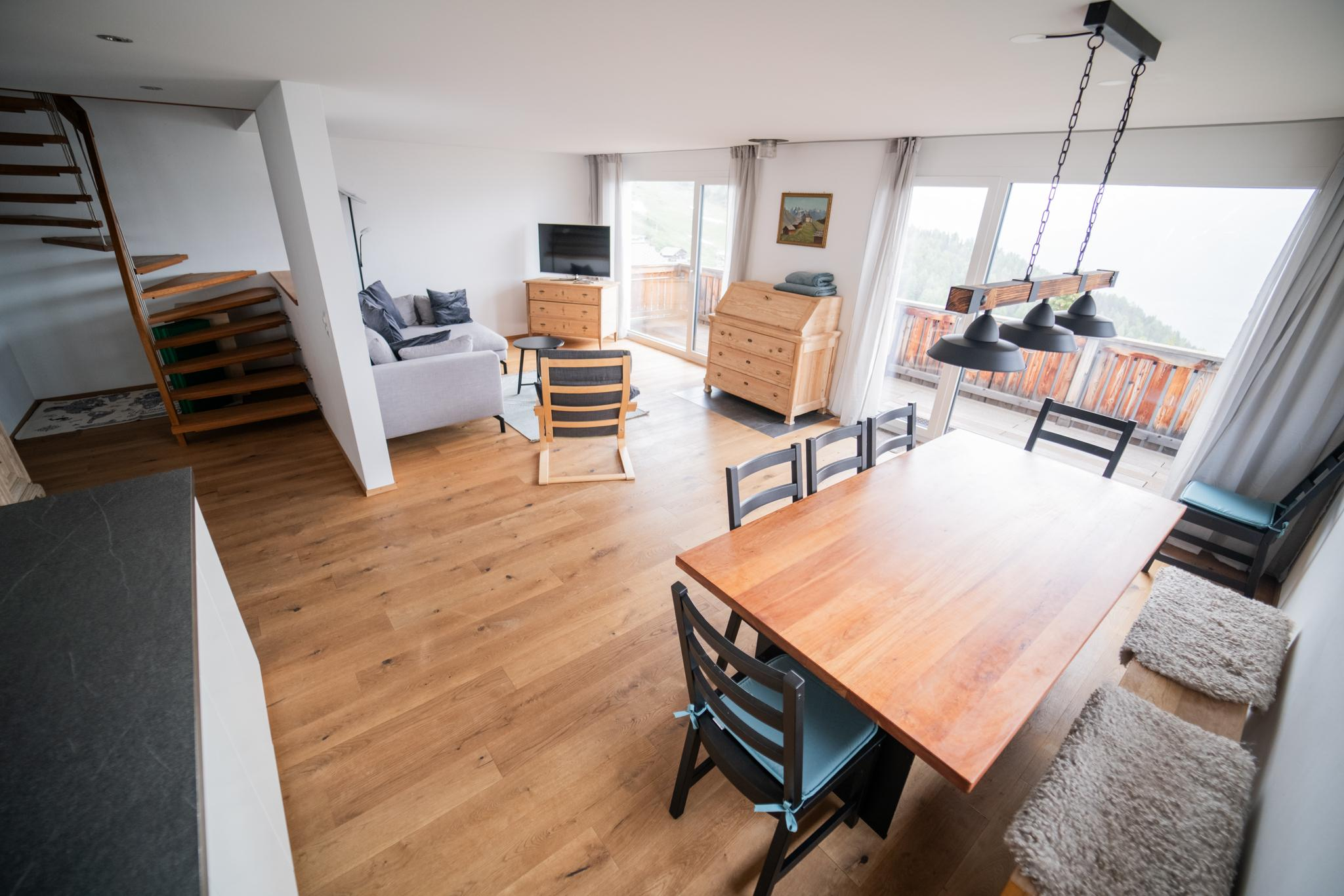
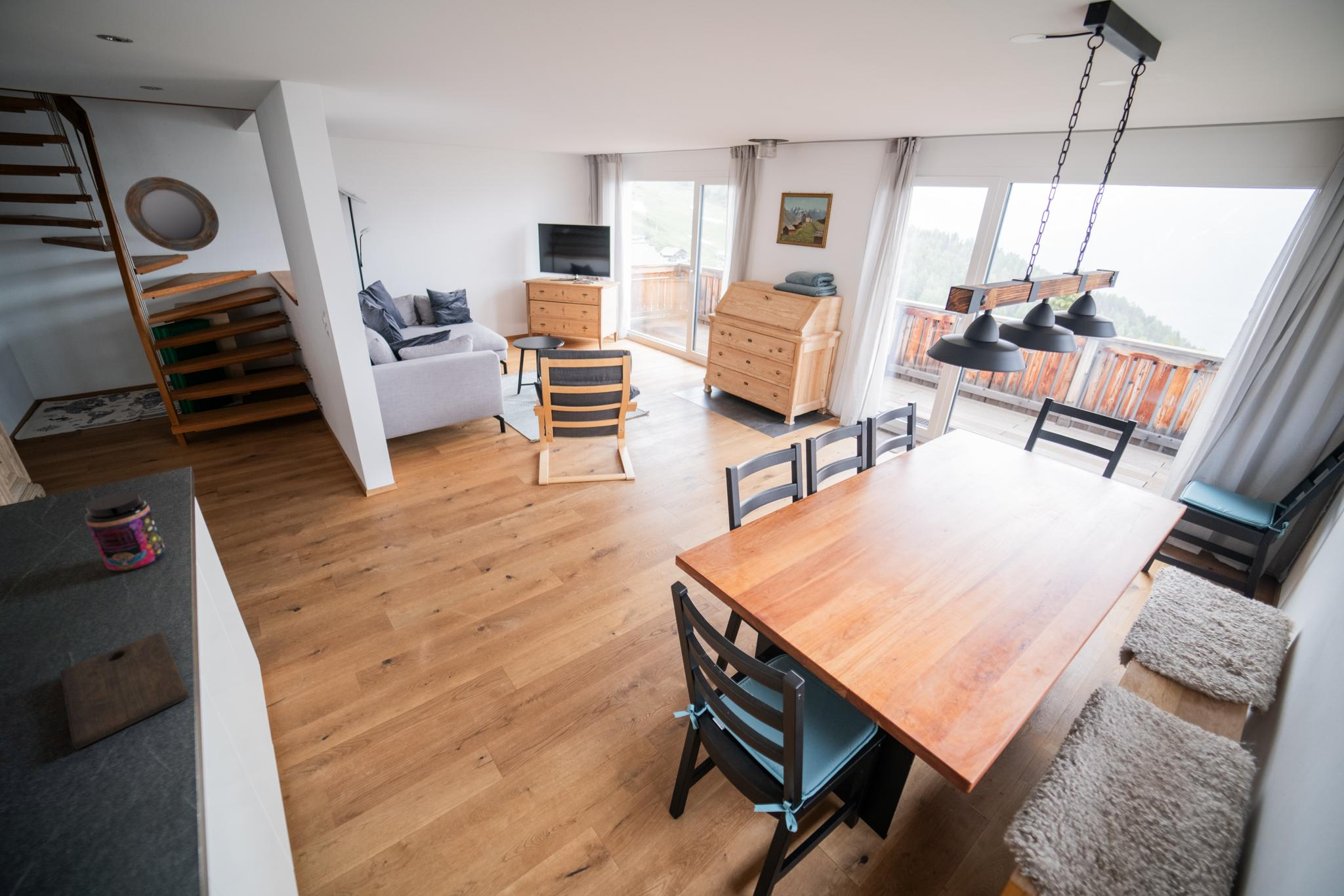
+ jar [84,491,166,572]
+ home mirror [124,176,220,252]
+ cutting board [60,631,190,750]
